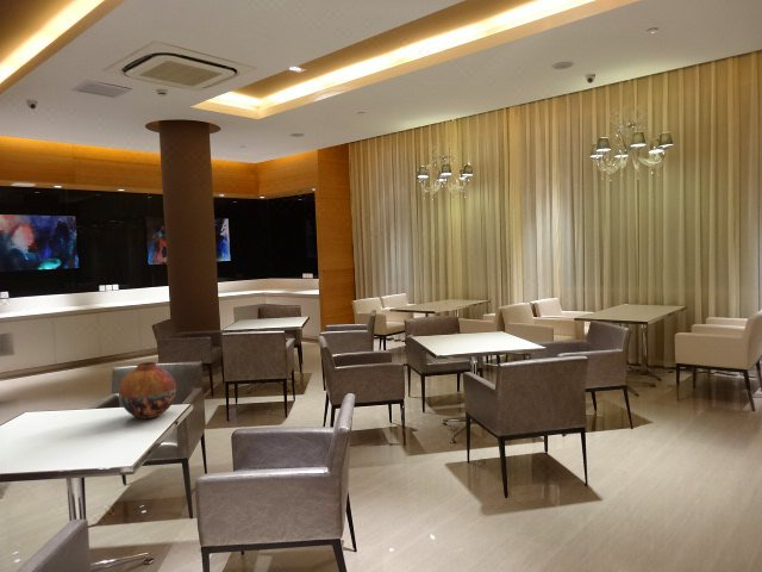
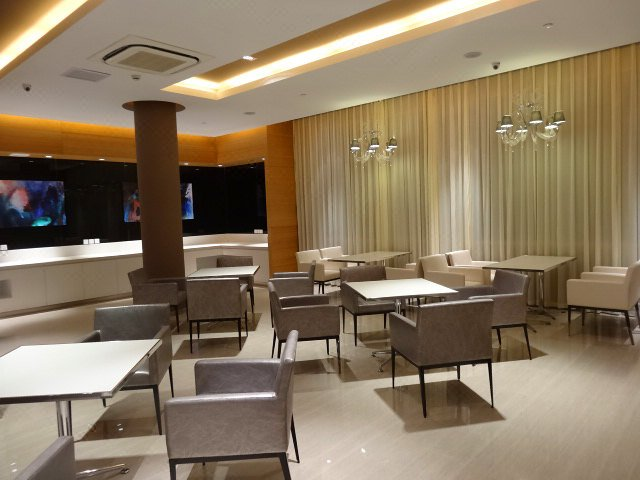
- vase [118,361,177,419]
